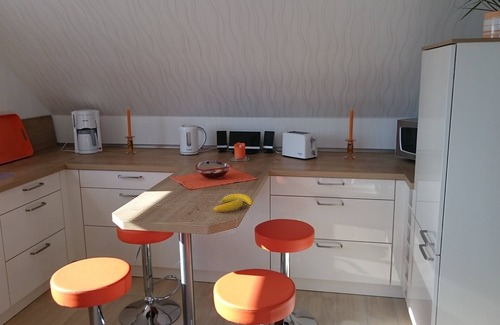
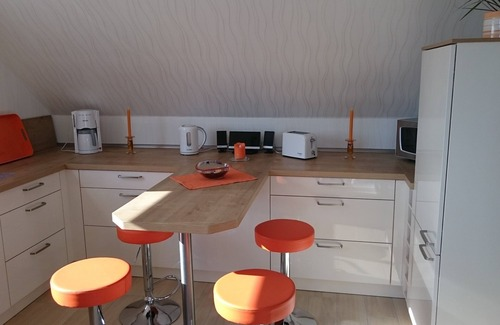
- banana [212,193,254,212]
